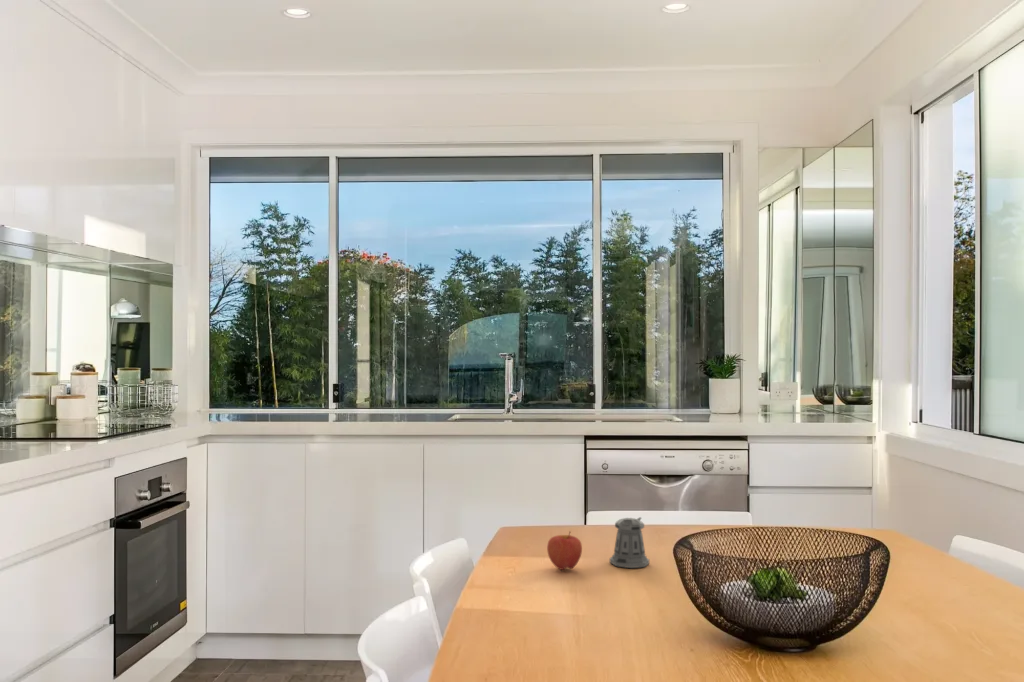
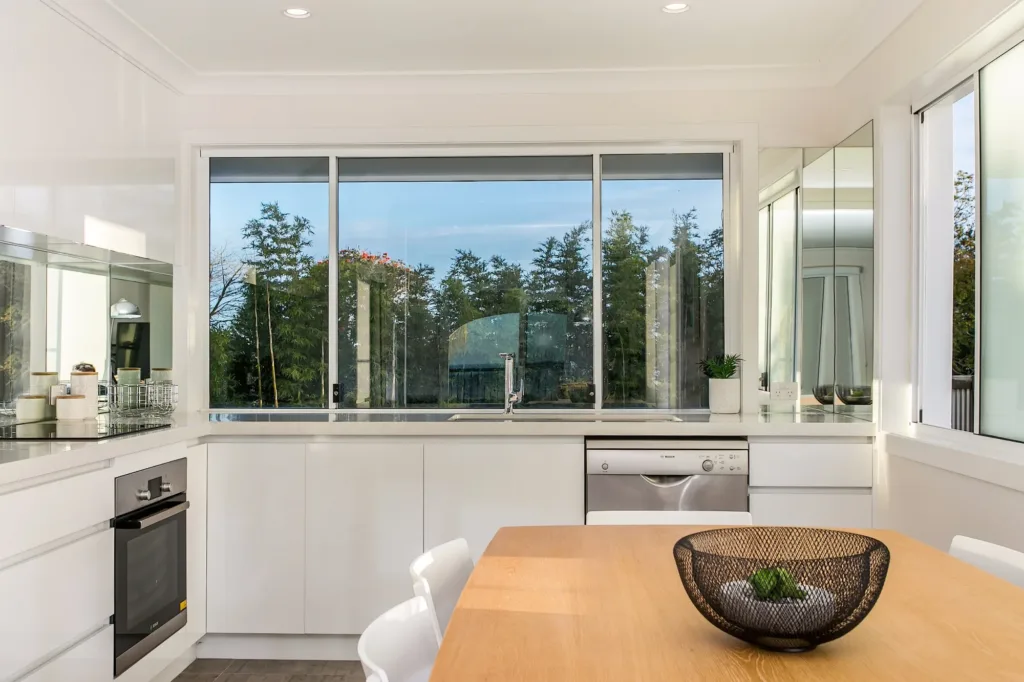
- pepper shaker [609,516,650,569]
- apple [546,530,583,571]
